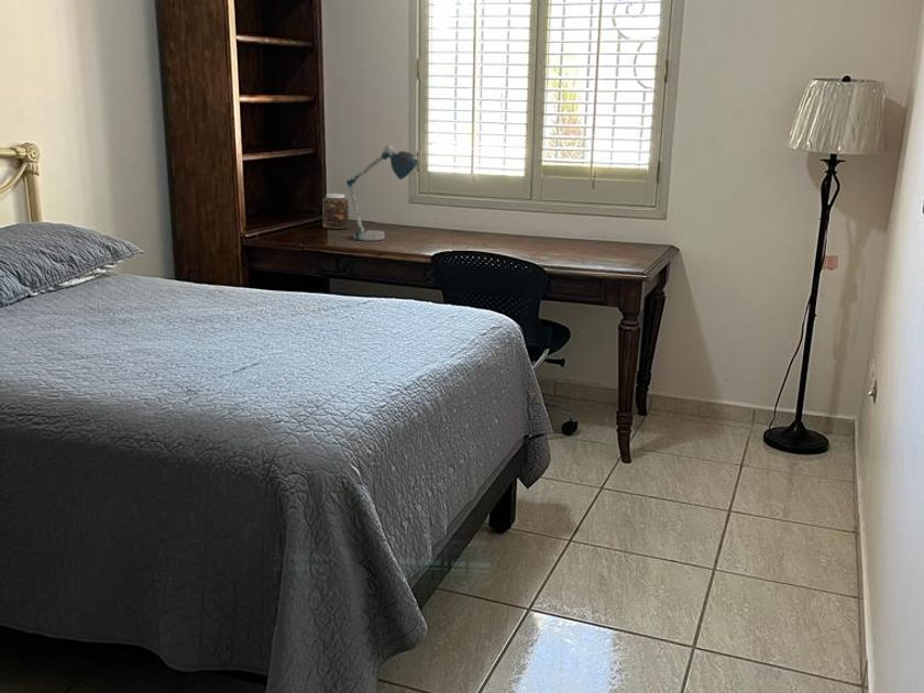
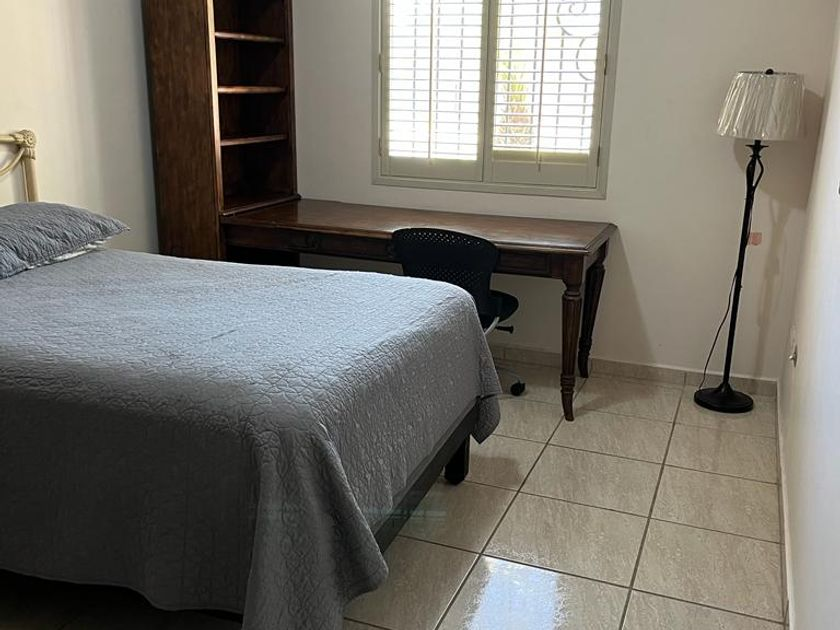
- jar [321,193,350,230]
- desk lamp [345,143,419,241]
